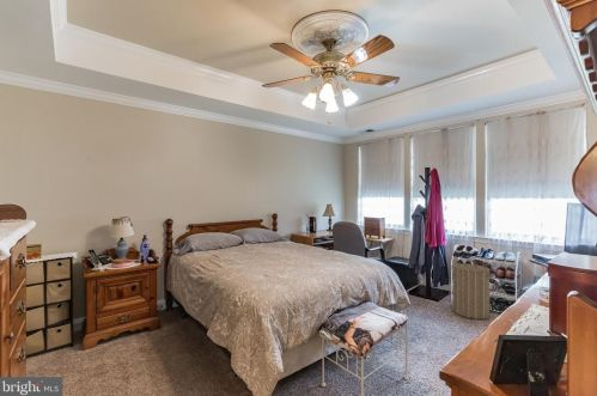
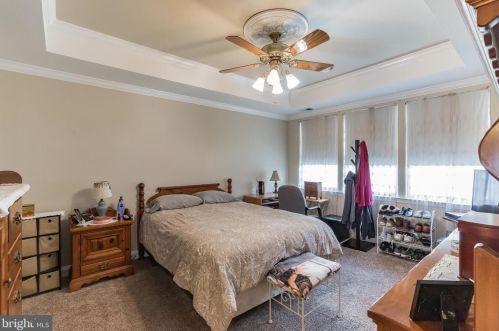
- laundry hamper [449,258,495,321]
